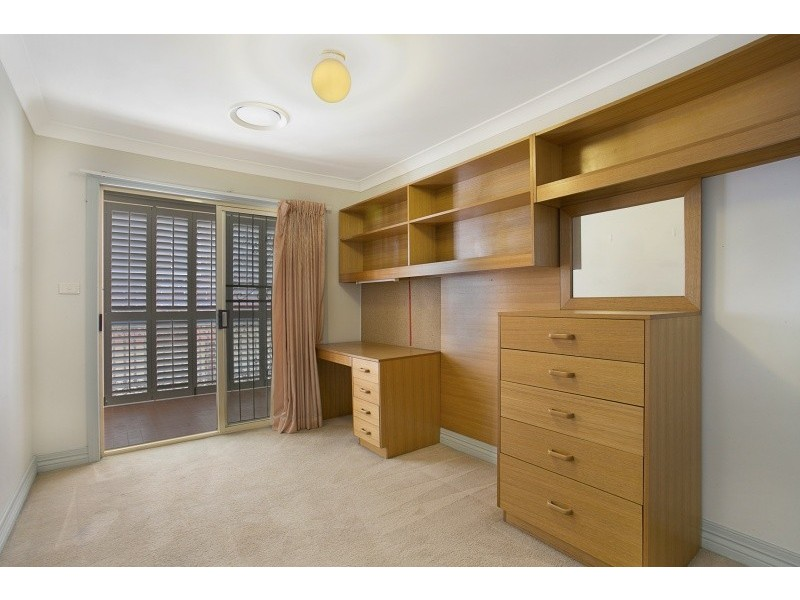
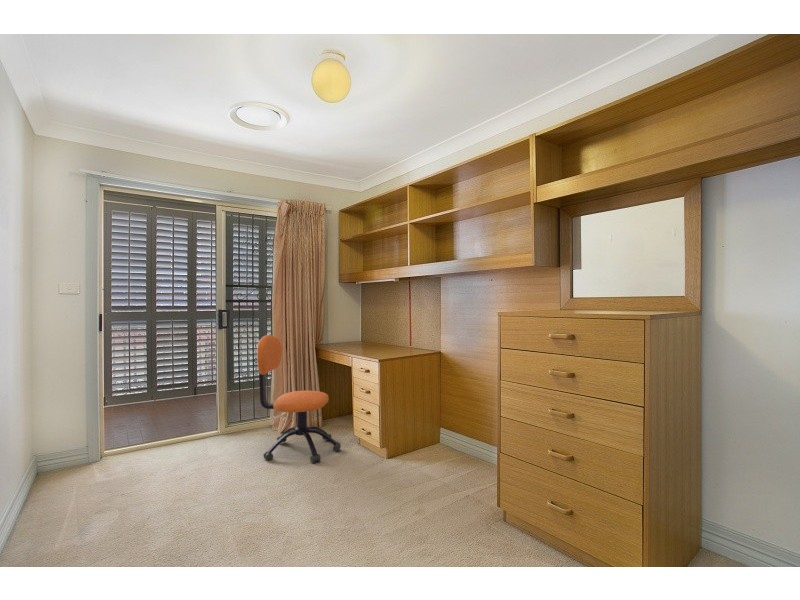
+ office chair [256,334,342,464]
